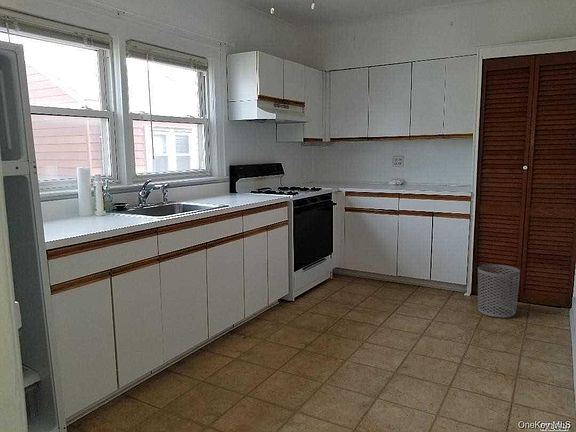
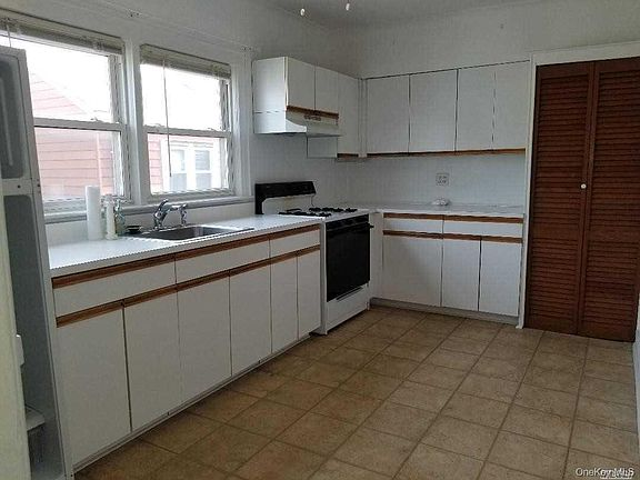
- waste bin [477,263,521,319]
